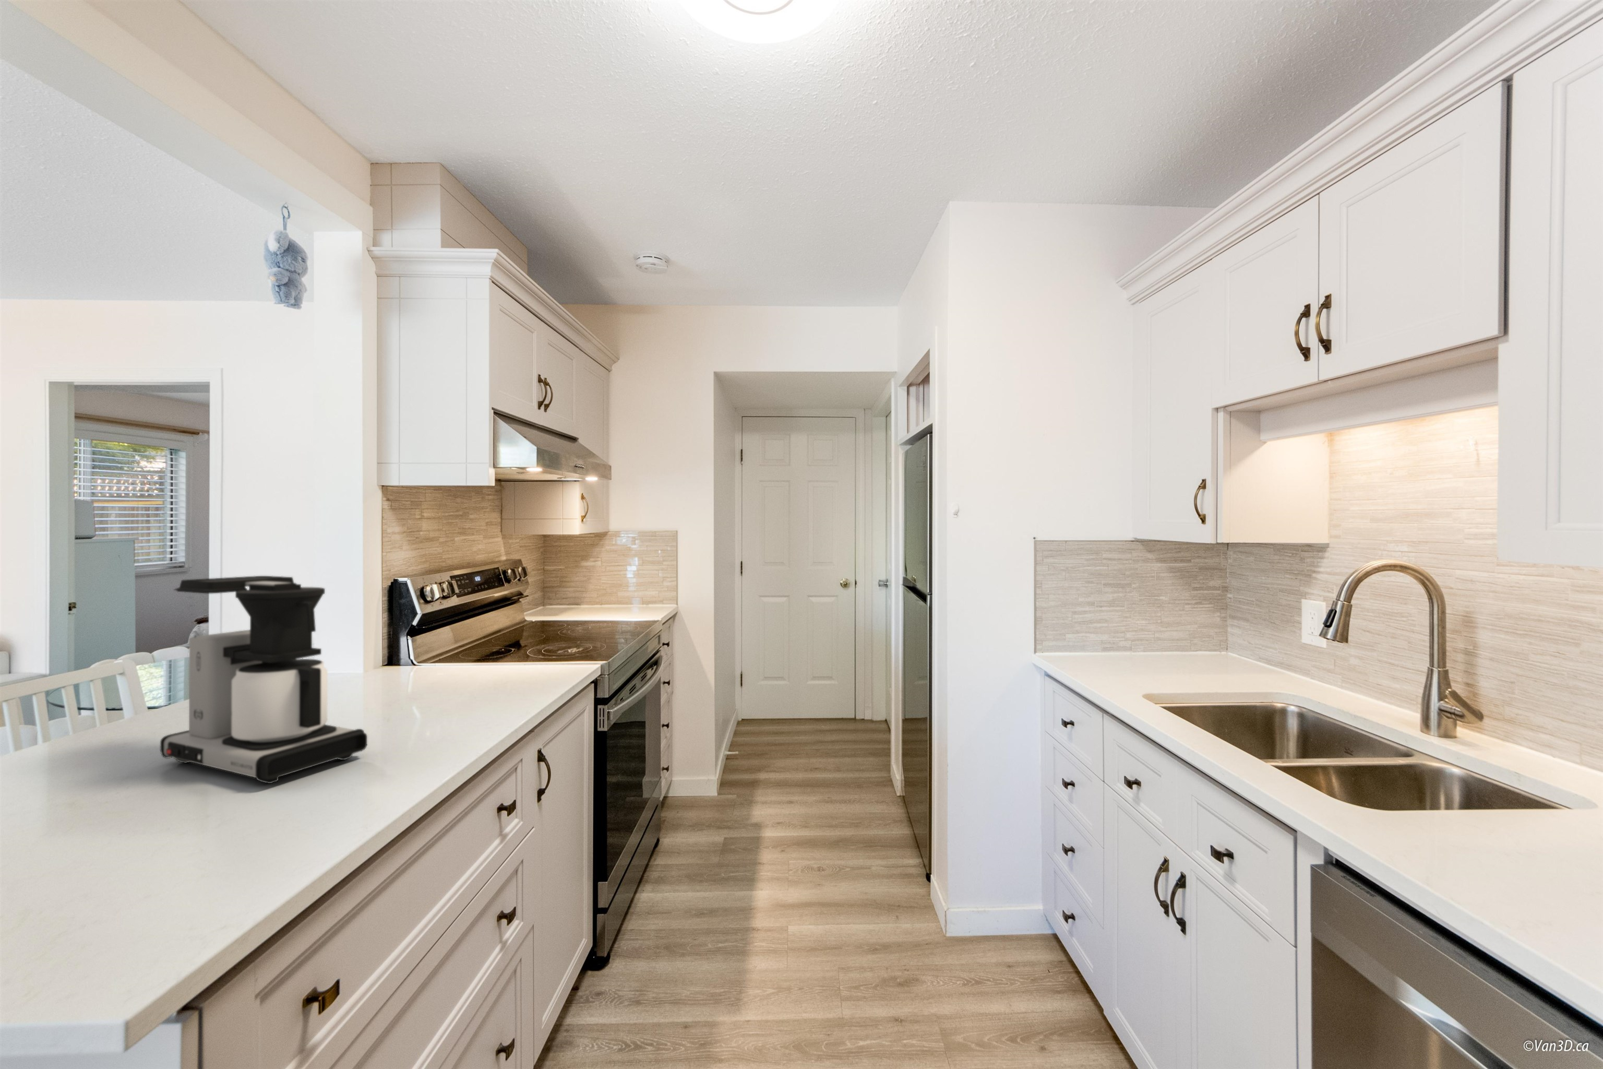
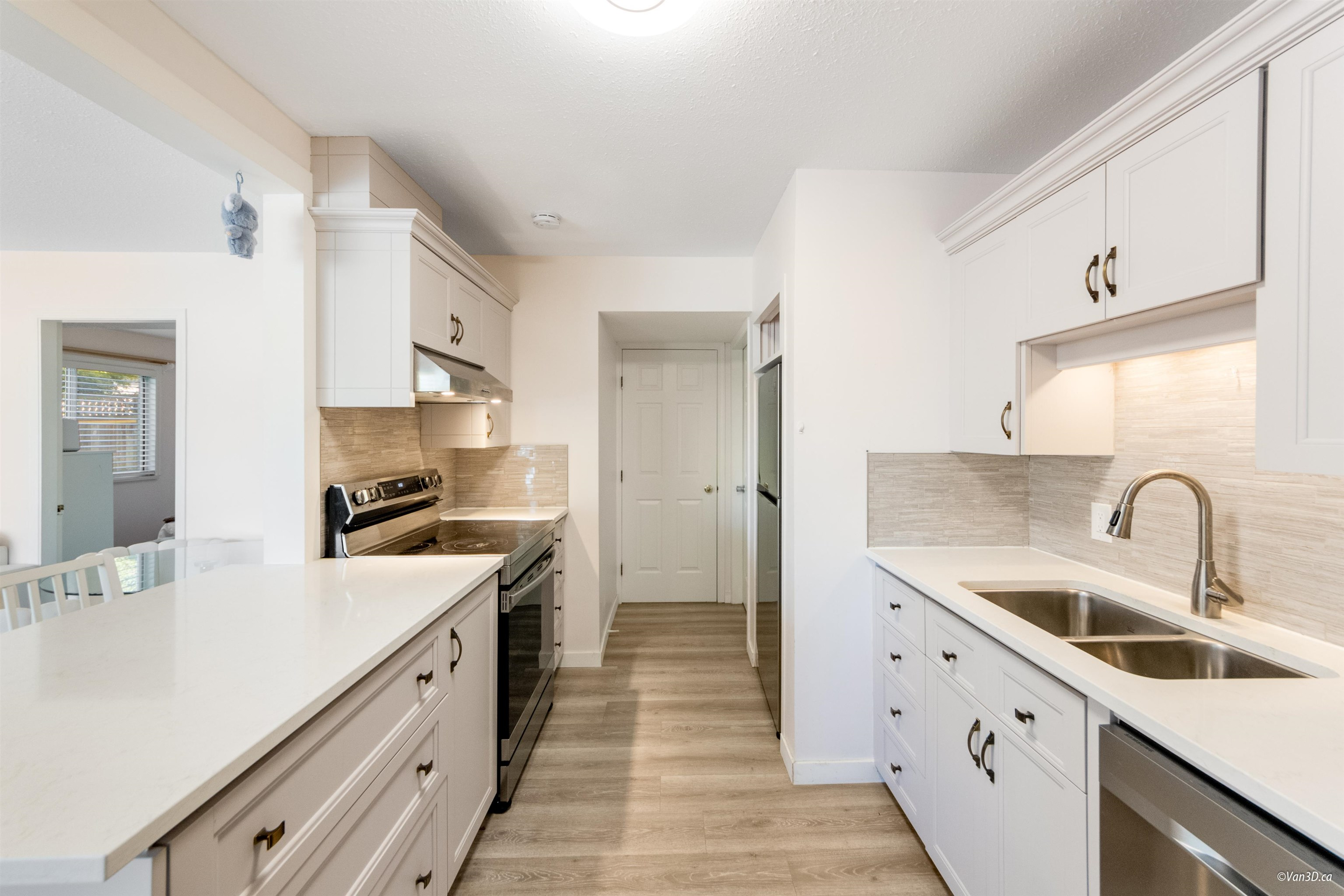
- coffee maker [160,575,367,784]
